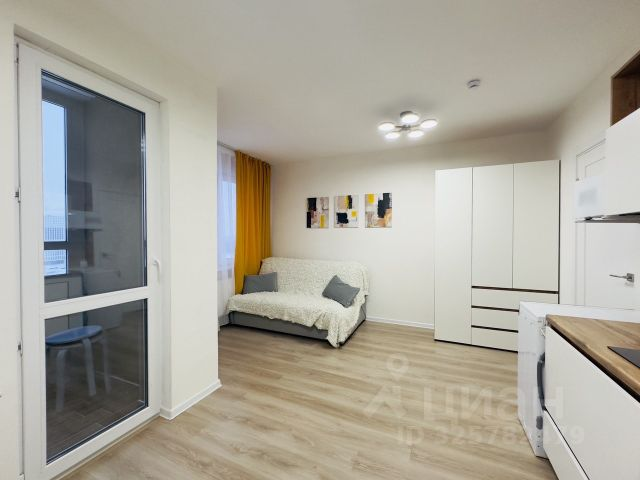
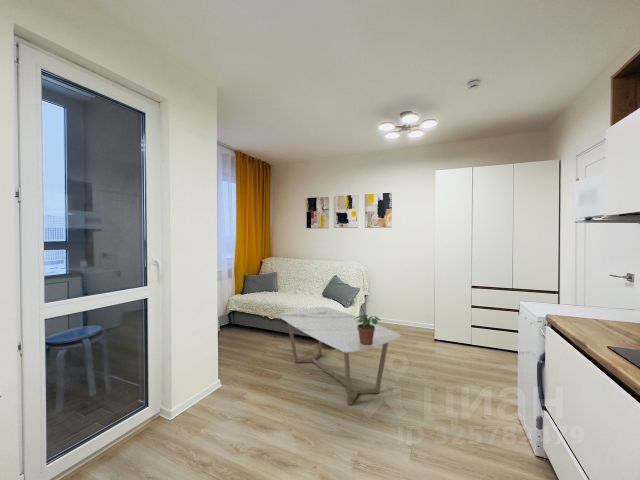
+ coffee table [277,306,402,406]
+ potted plant [353,314,381,345]
